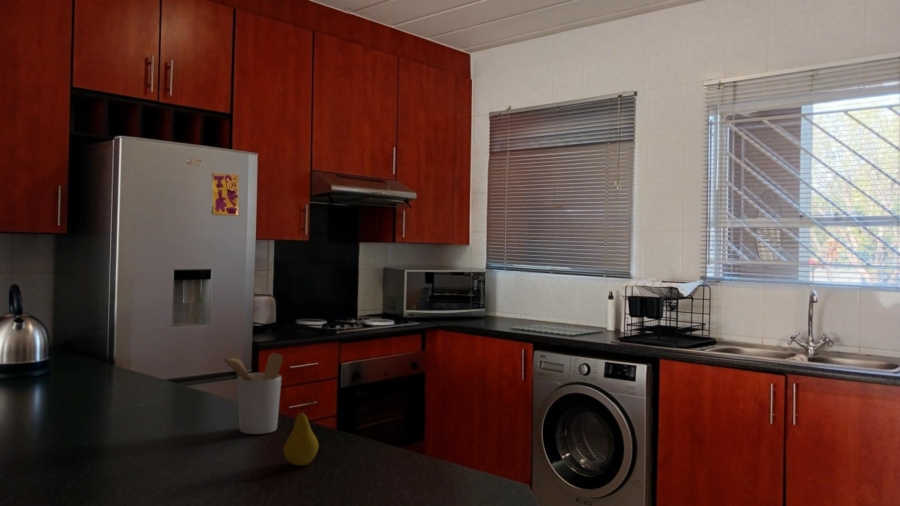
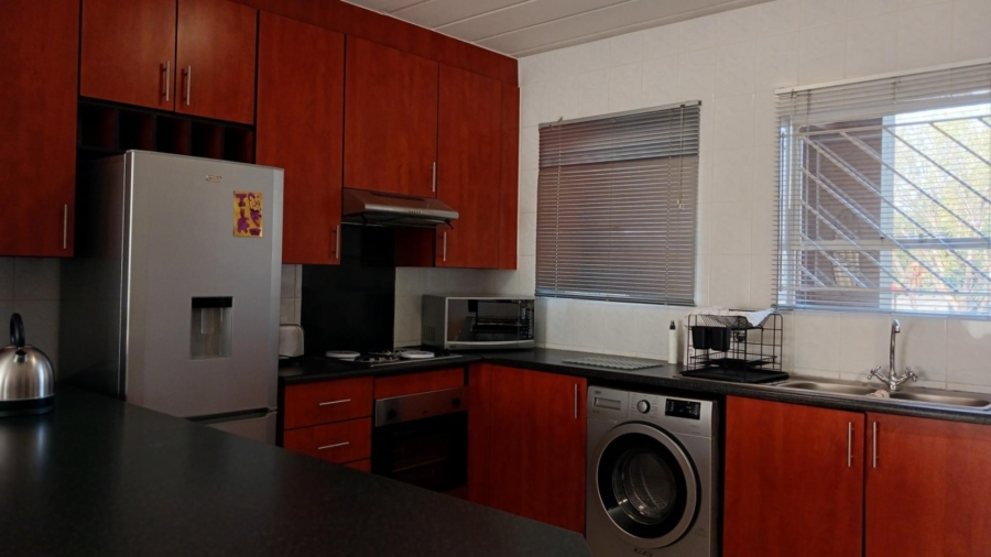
- utensil holder [220,352,284,435]
- fruit [282,400,319,467]
